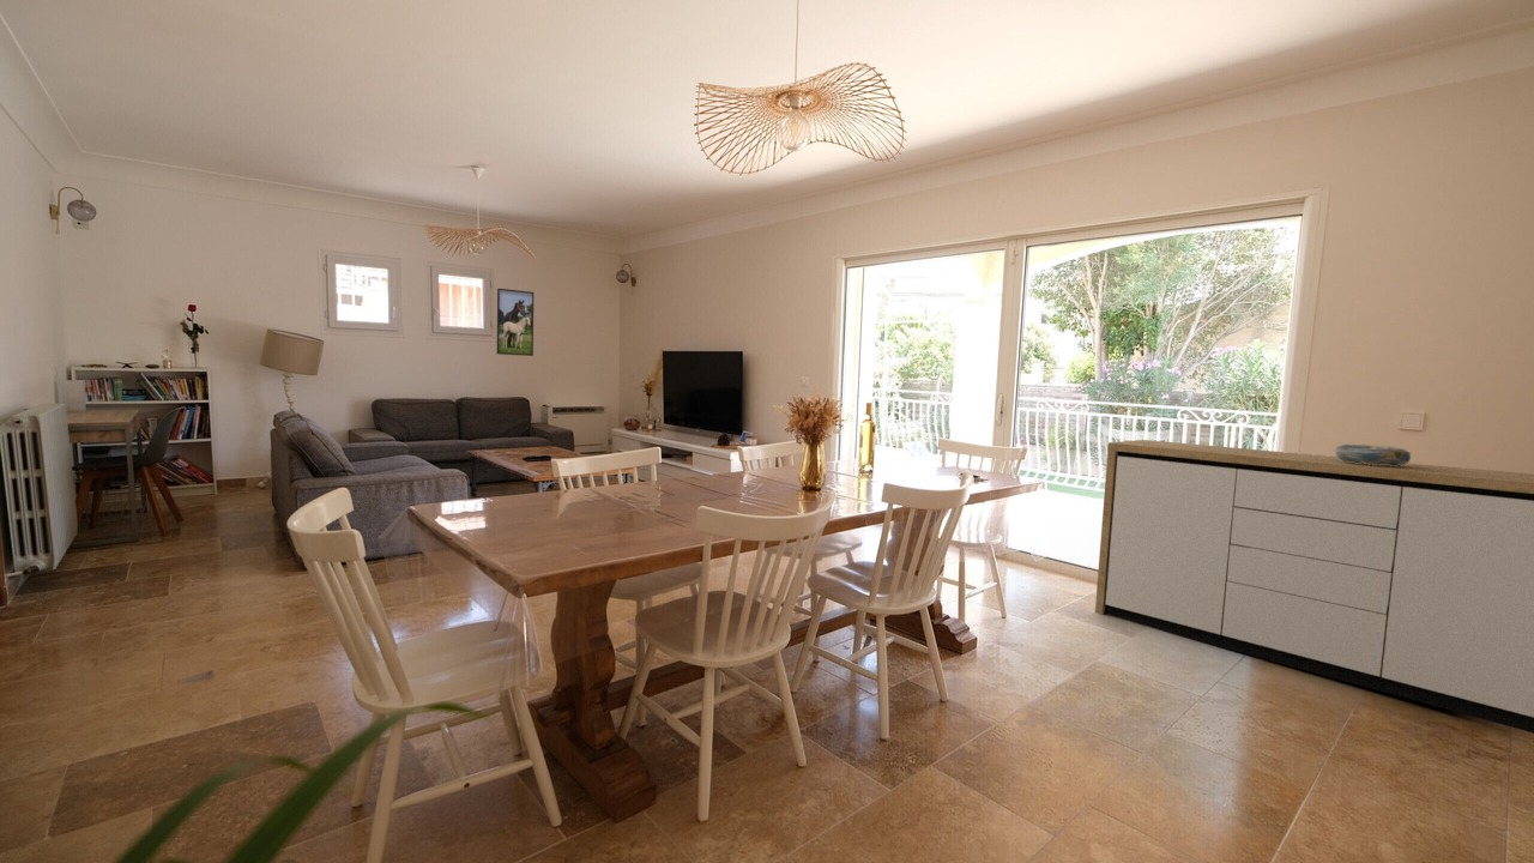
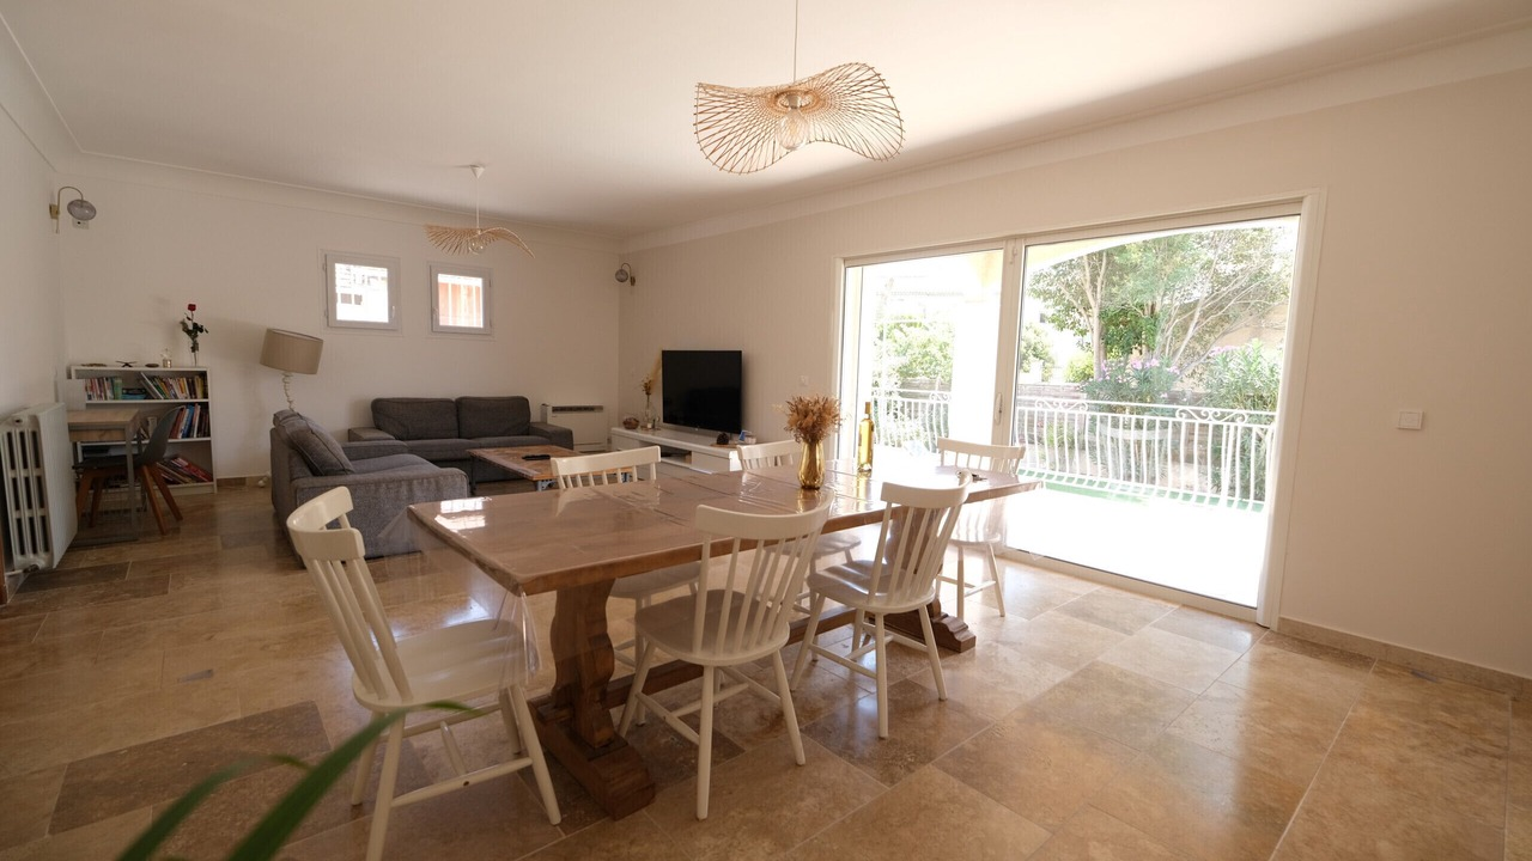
- decorative bowl [1333,442,1412,466]
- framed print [496,288,535,357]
- sideboard [1094,439,1534,735]
